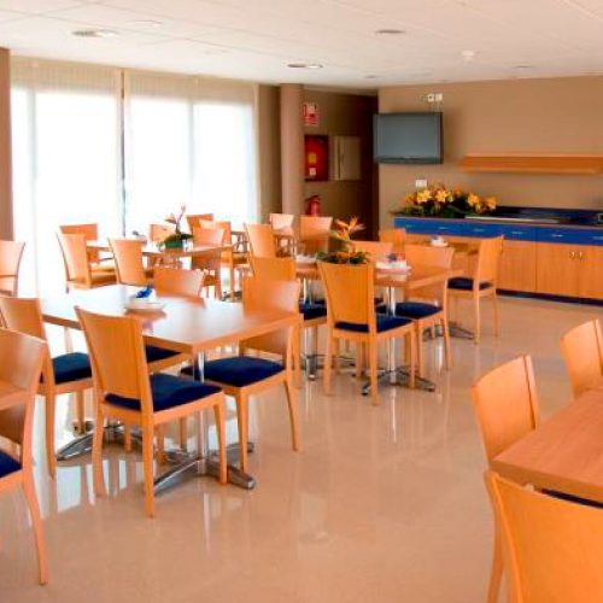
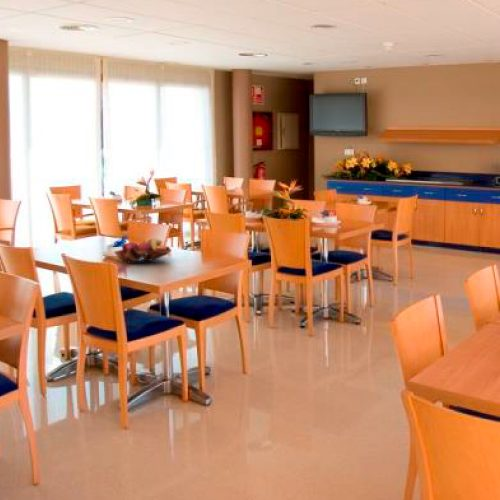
+ fruit basket [113,237,172,264]
